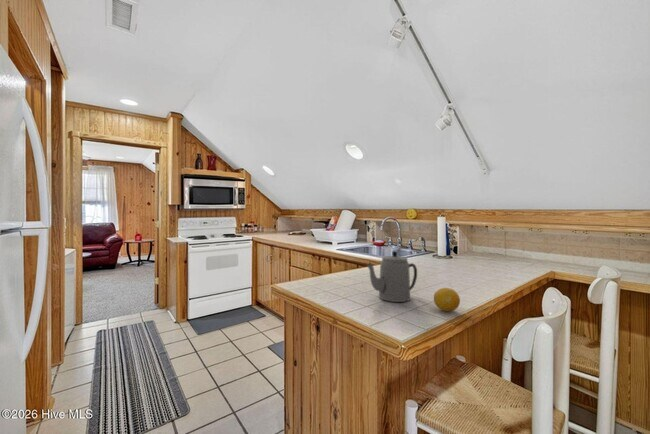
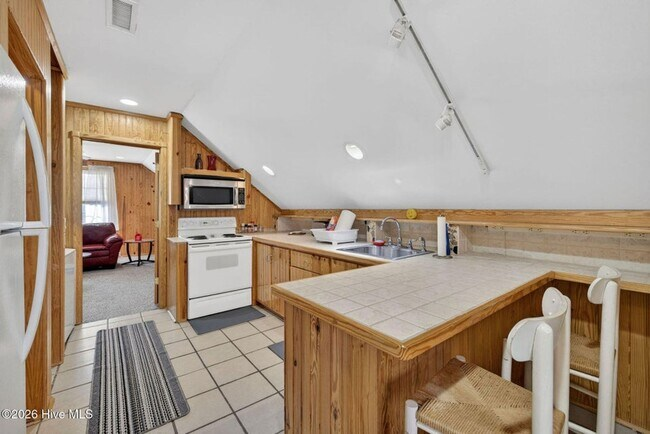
- fruit [433,287,461,312]
- teapot [366,250,418,303]
